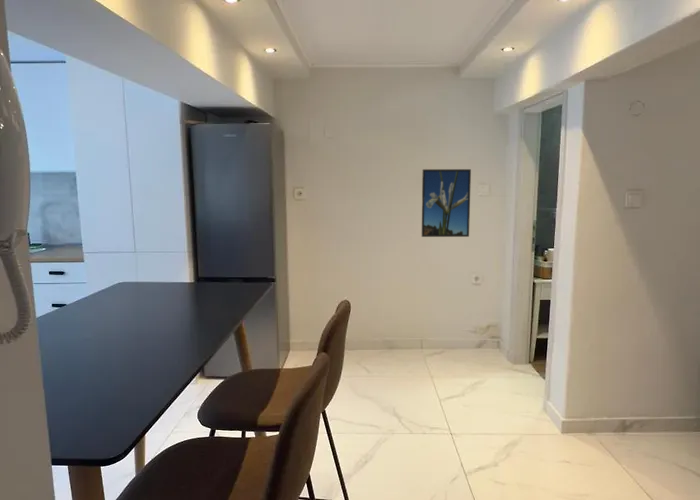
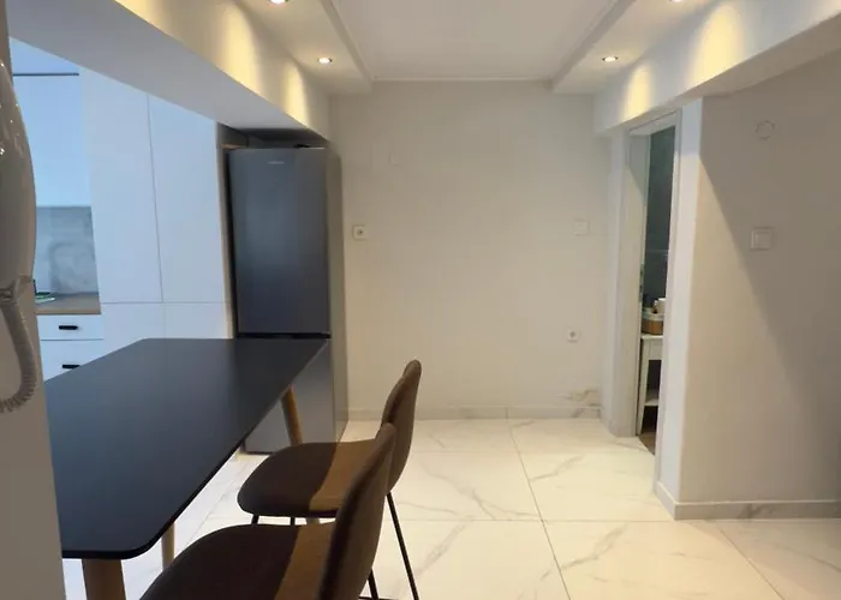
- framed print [421,168,472,238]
